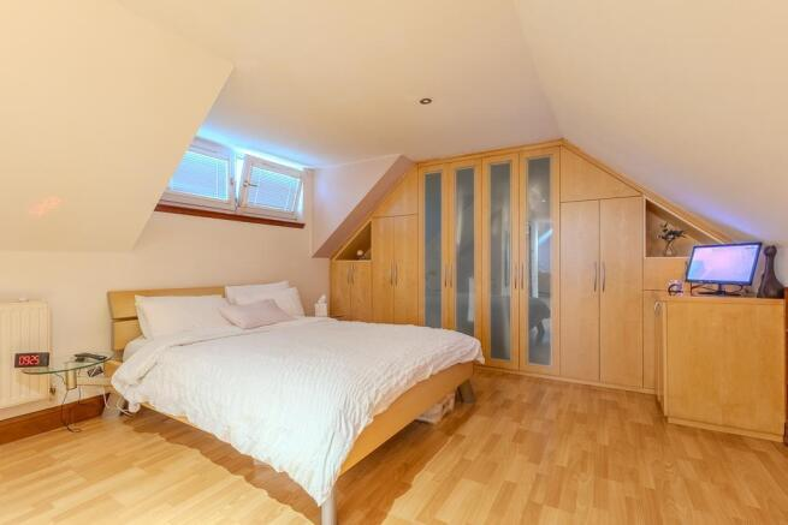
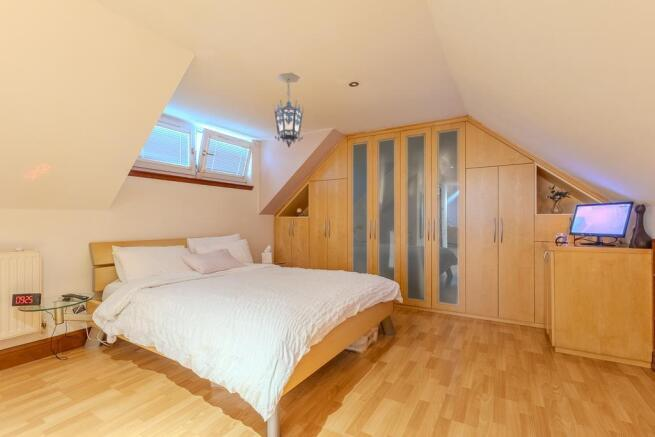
+ hanging lantern [272,72,305,148]
